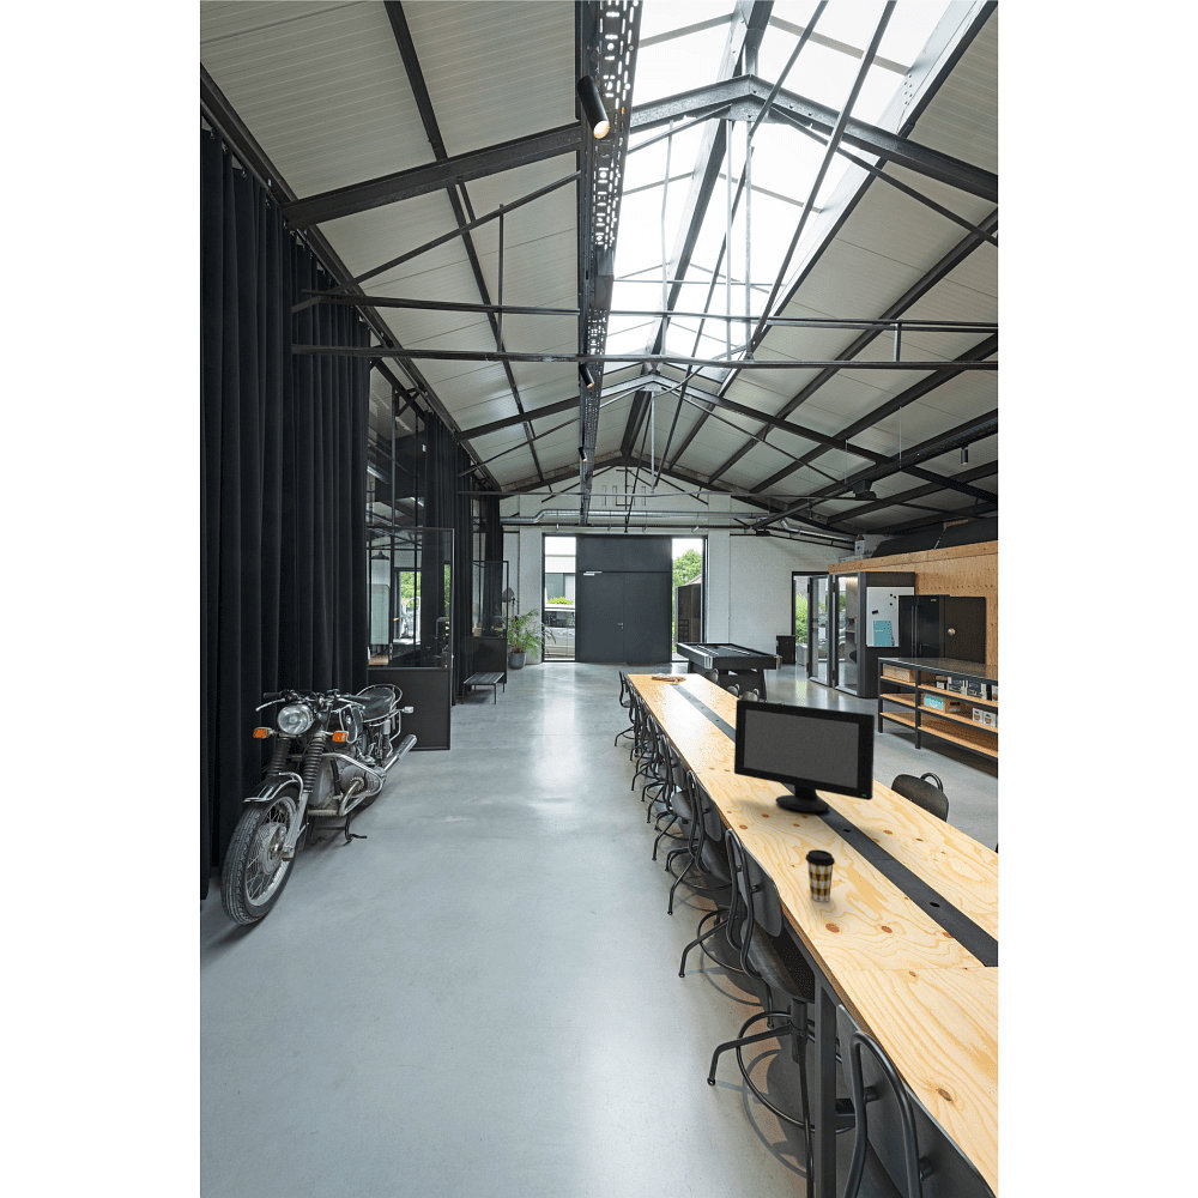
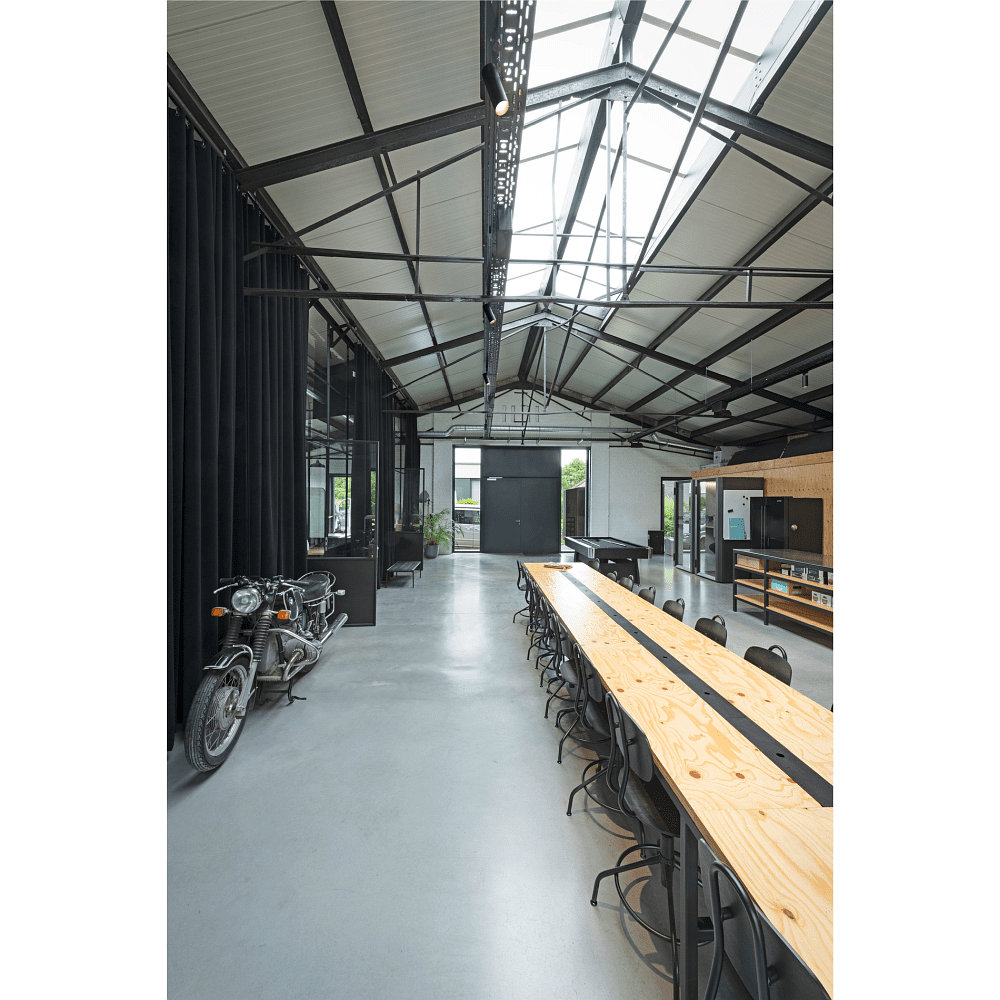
- computer monitor [733,698,876,813]
- coffee cup [805,848,836,902]
